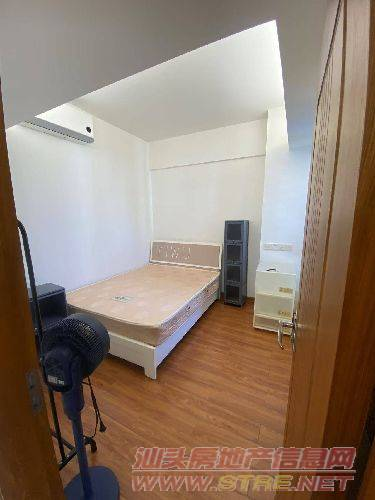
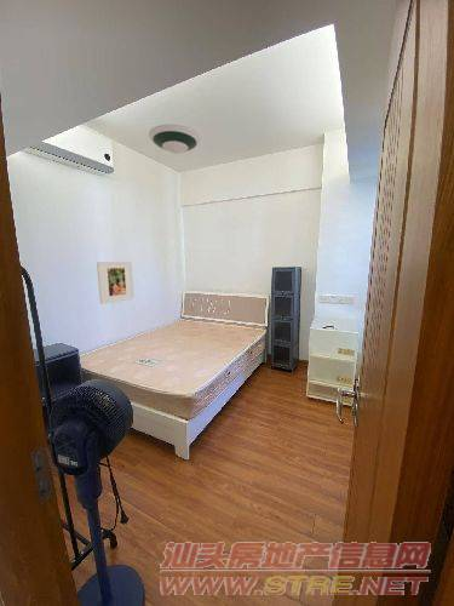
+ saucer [148,124,201,155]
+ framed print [96,261,136,305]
